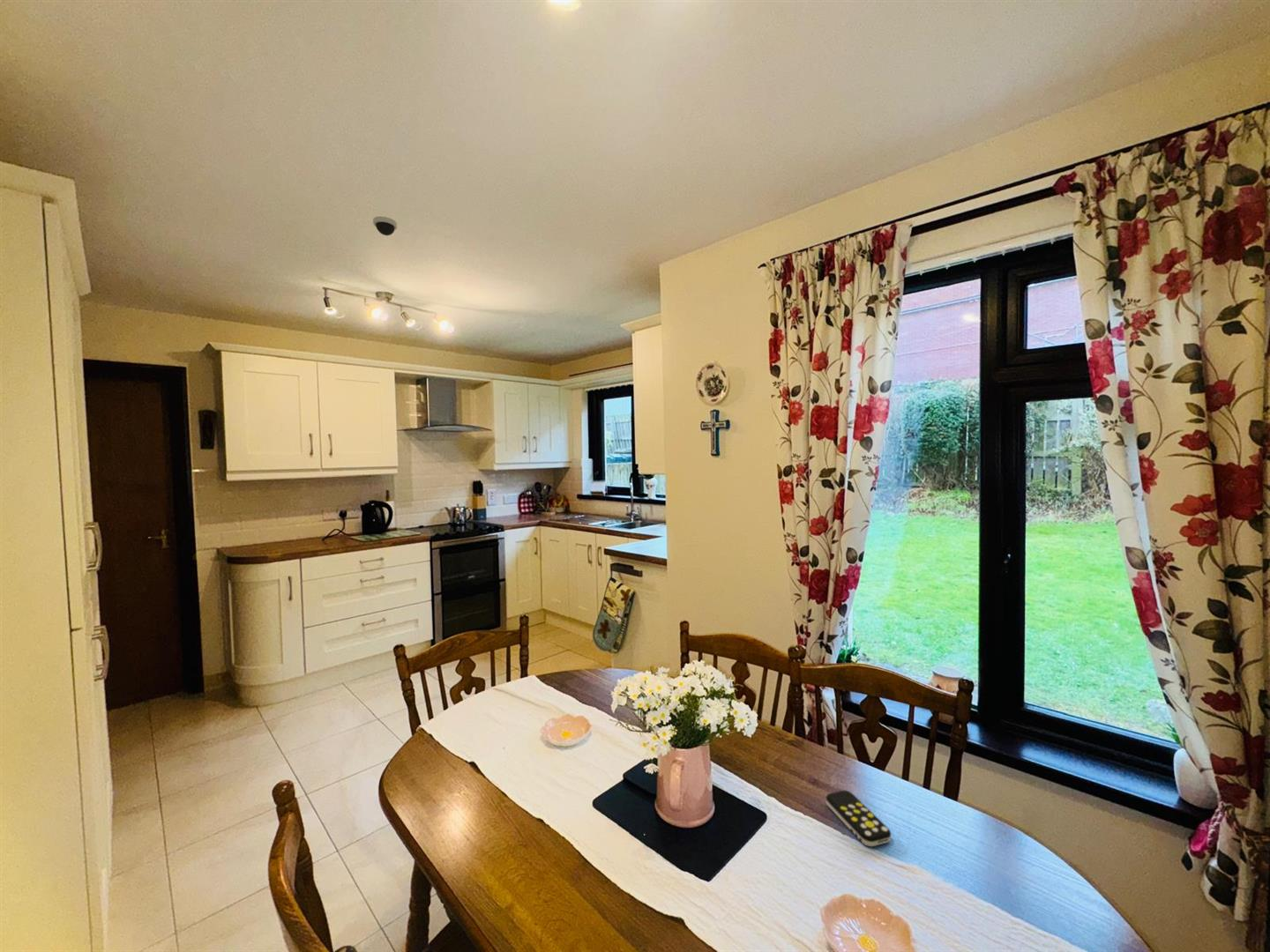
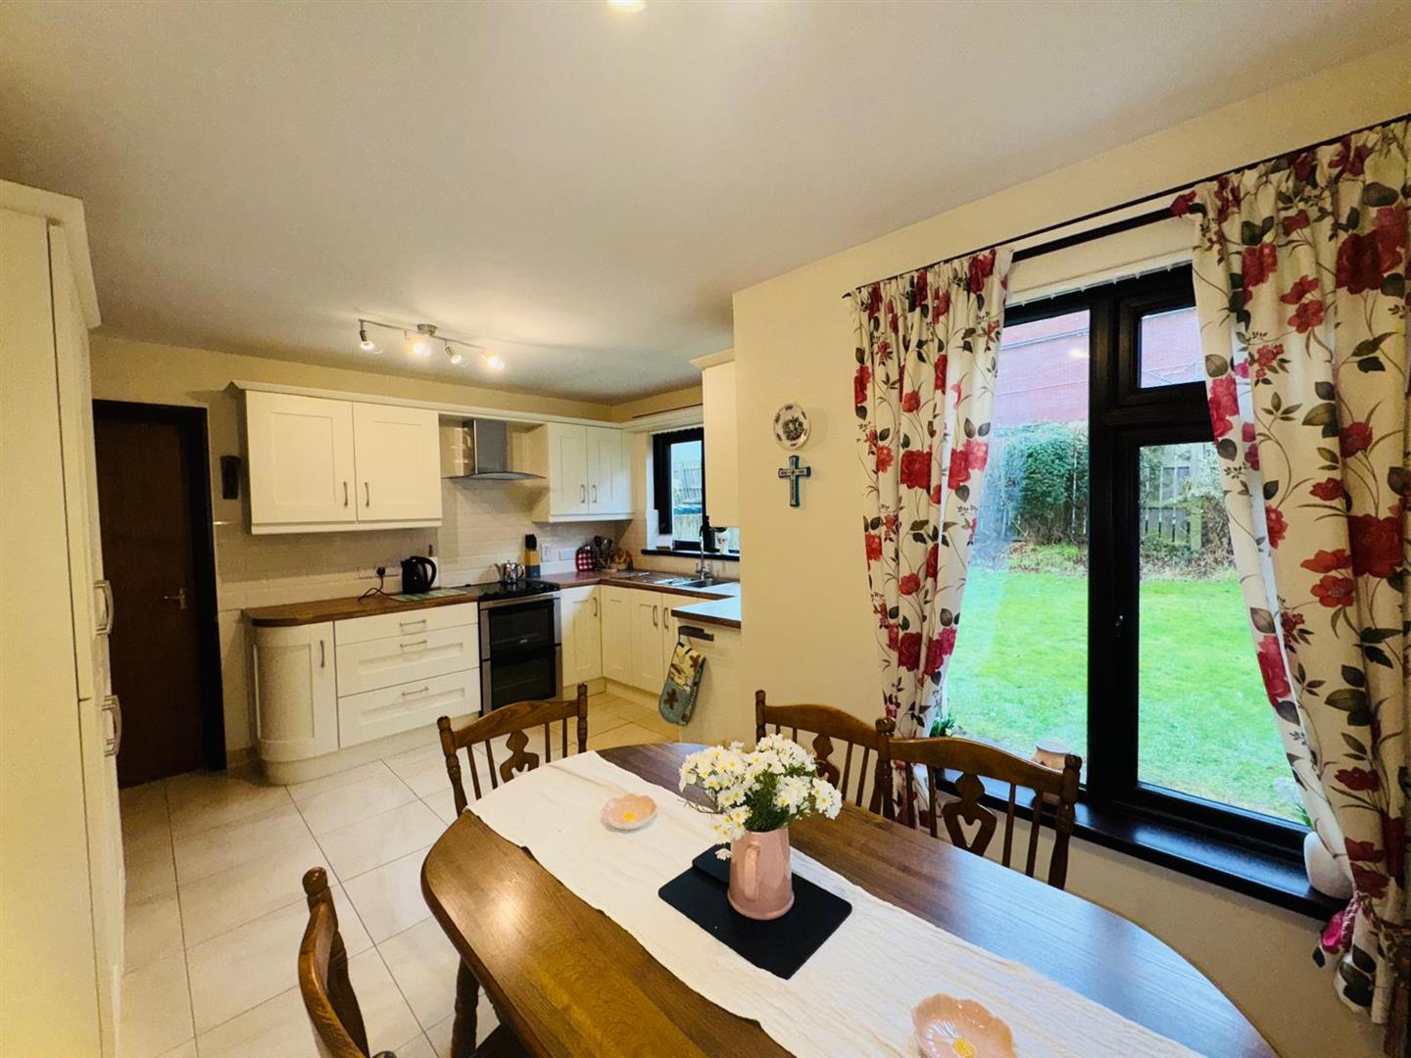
- remote control [825,790,892,847]
- dome security camera [372,216,398,236]
